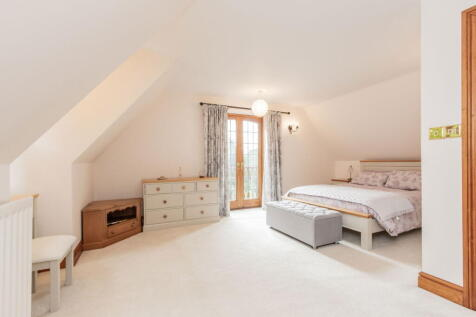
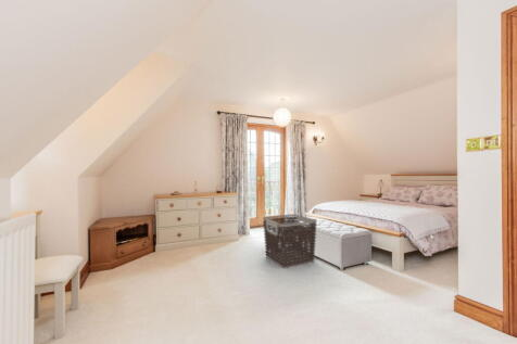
+ clothes hamper [262,213,318,269]
